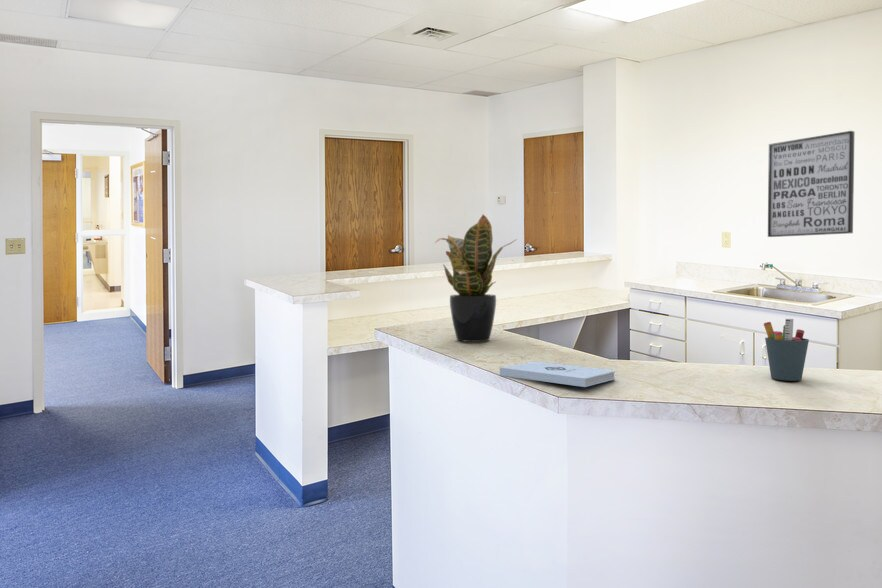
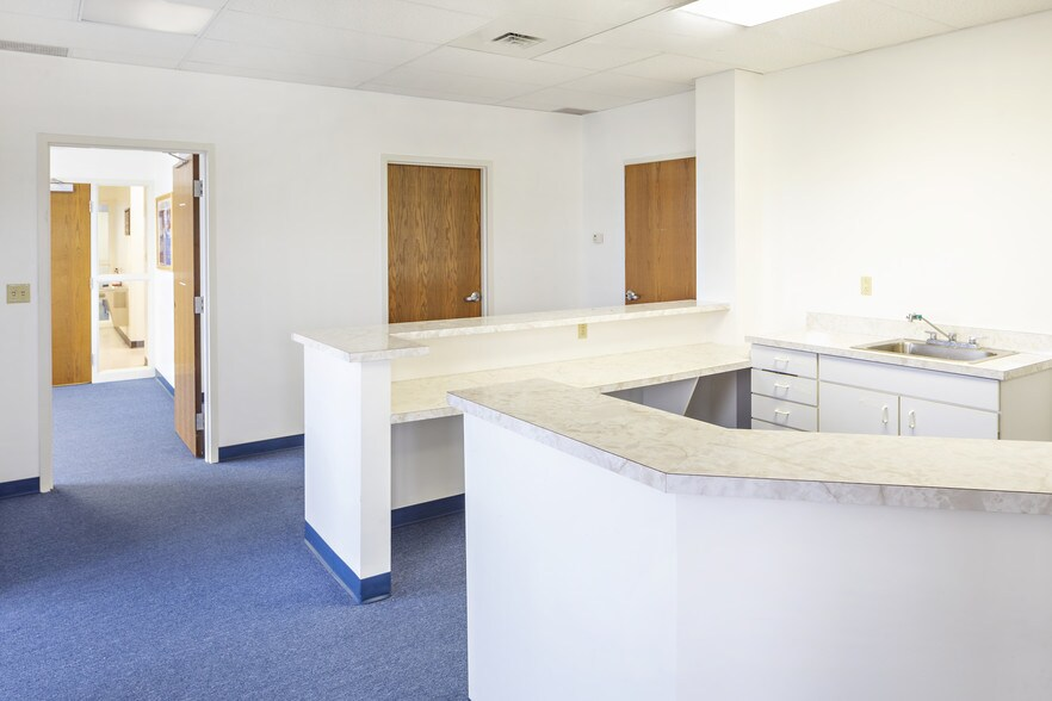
- notepad [499,361,616,388]
- wall art [767,130,855,238]
- potted plant [434,213,518,343]
- pen holder [763,318,810,382]
